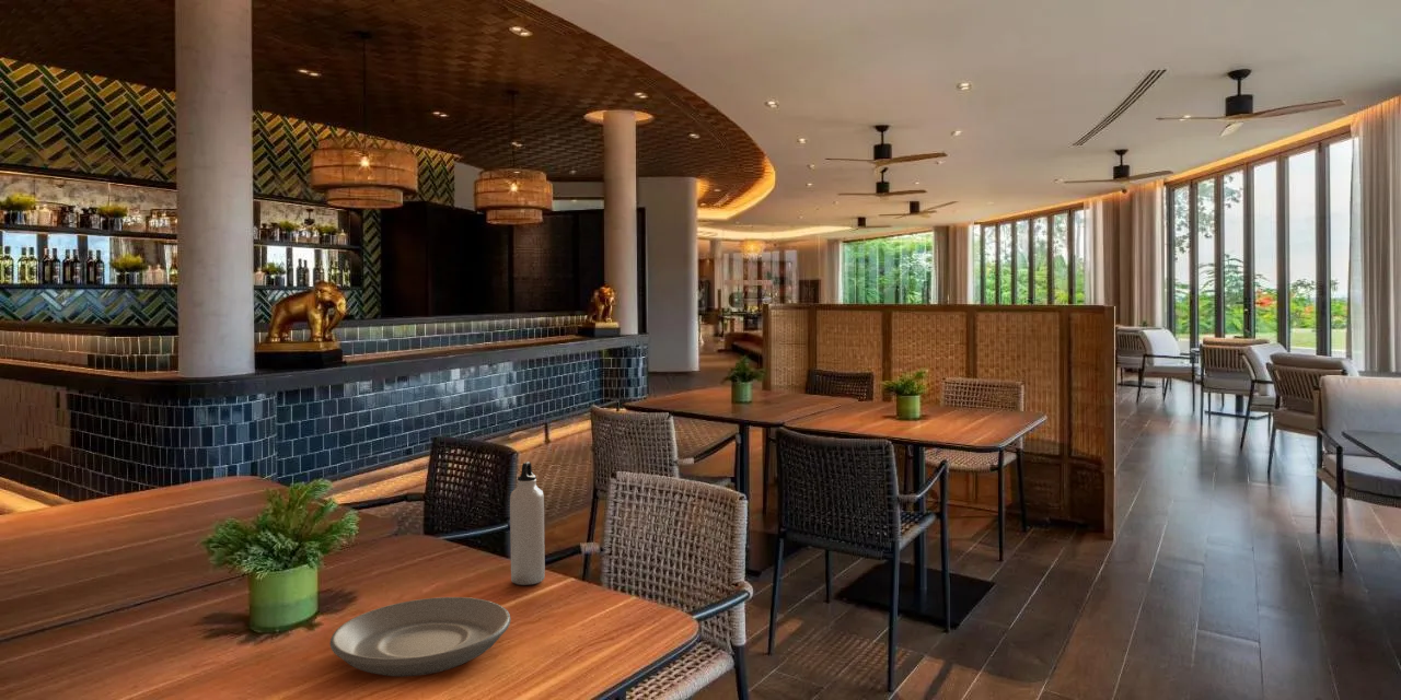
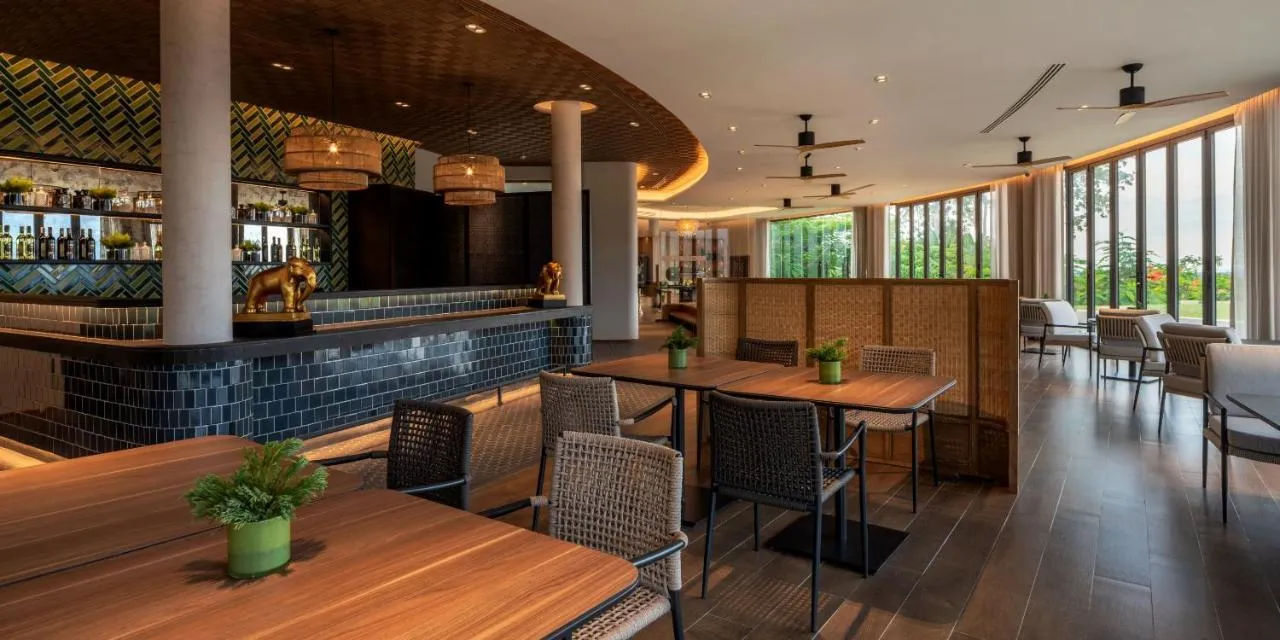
- plate [329,596,511,677]
- water bottle [509,460,546,586]
